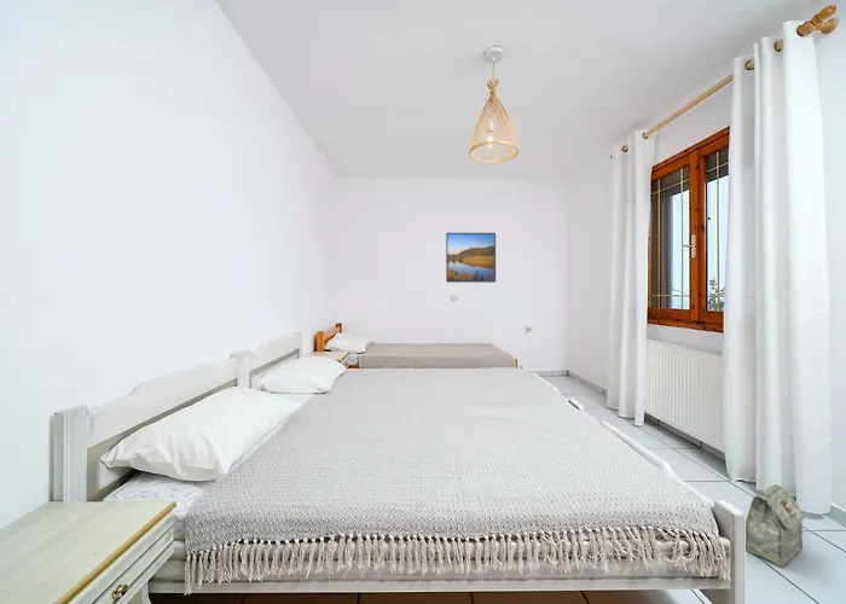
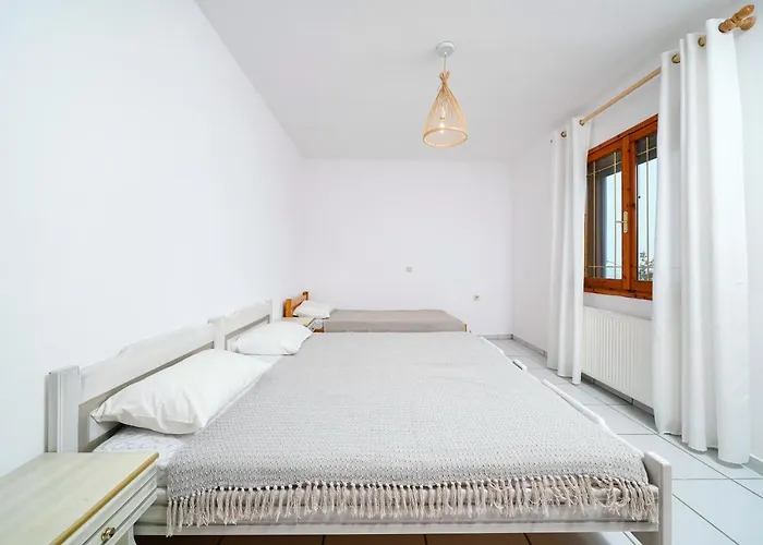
- bag [744,483,805,568]
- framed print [445,232,497,284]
